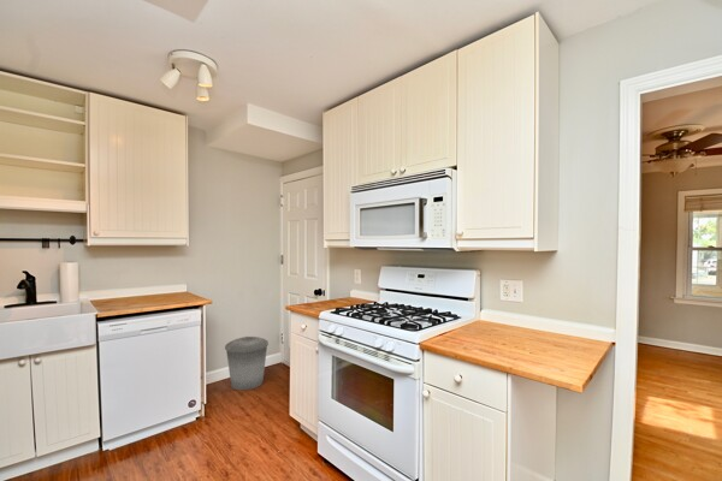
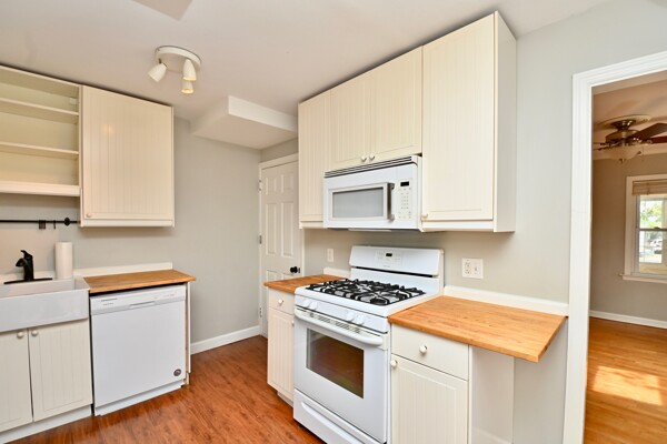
- trash can [224,335,270,391]
